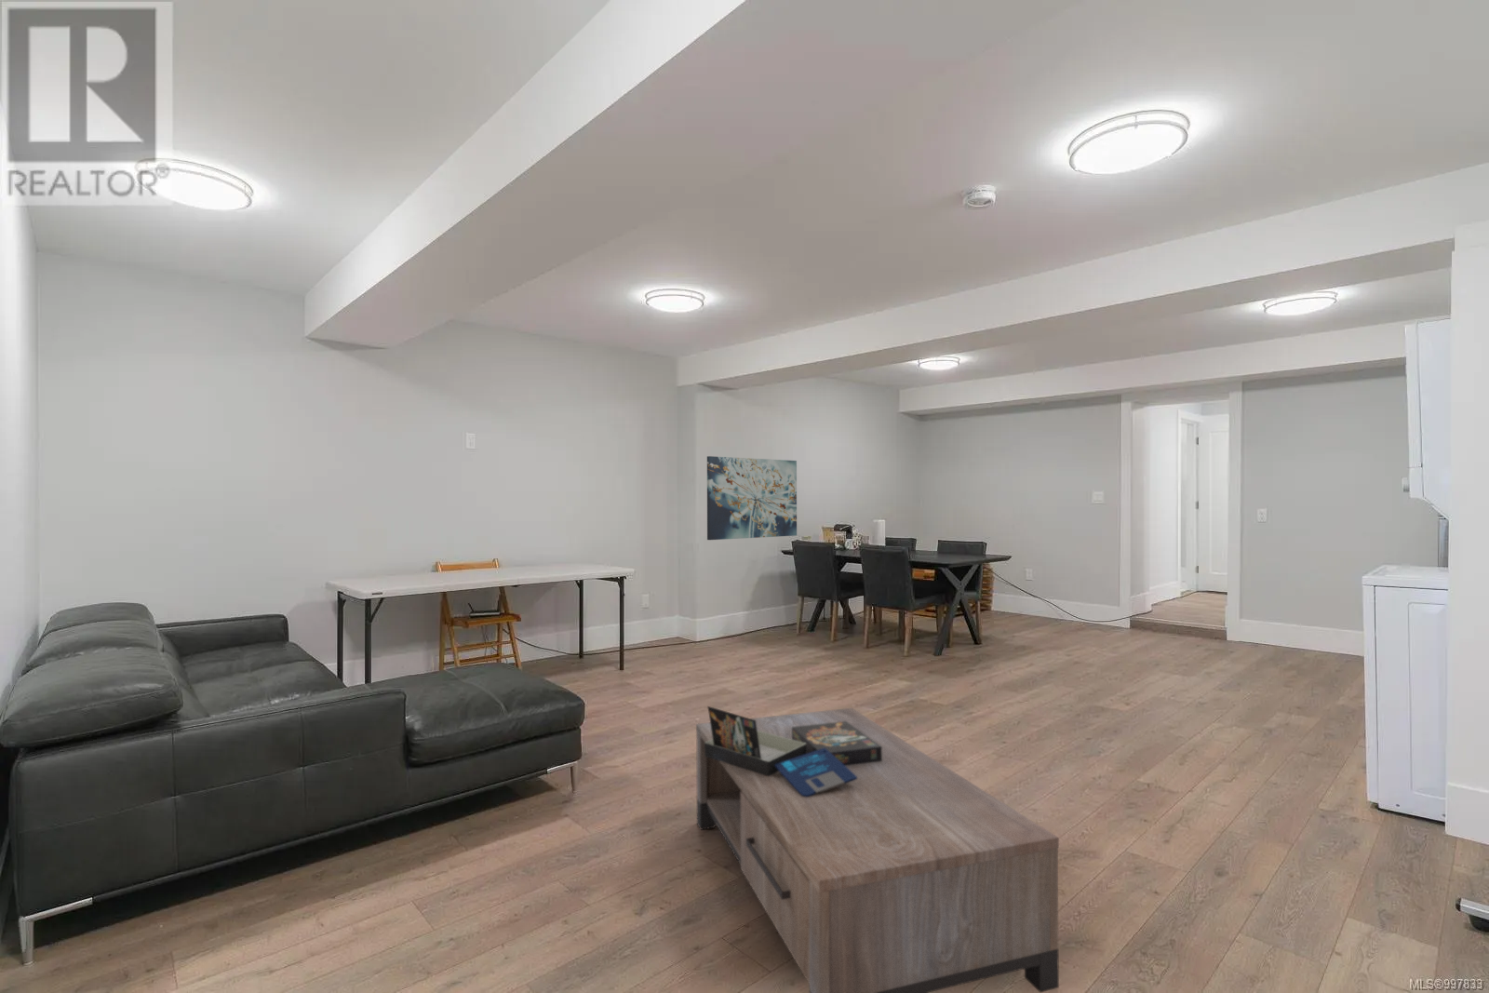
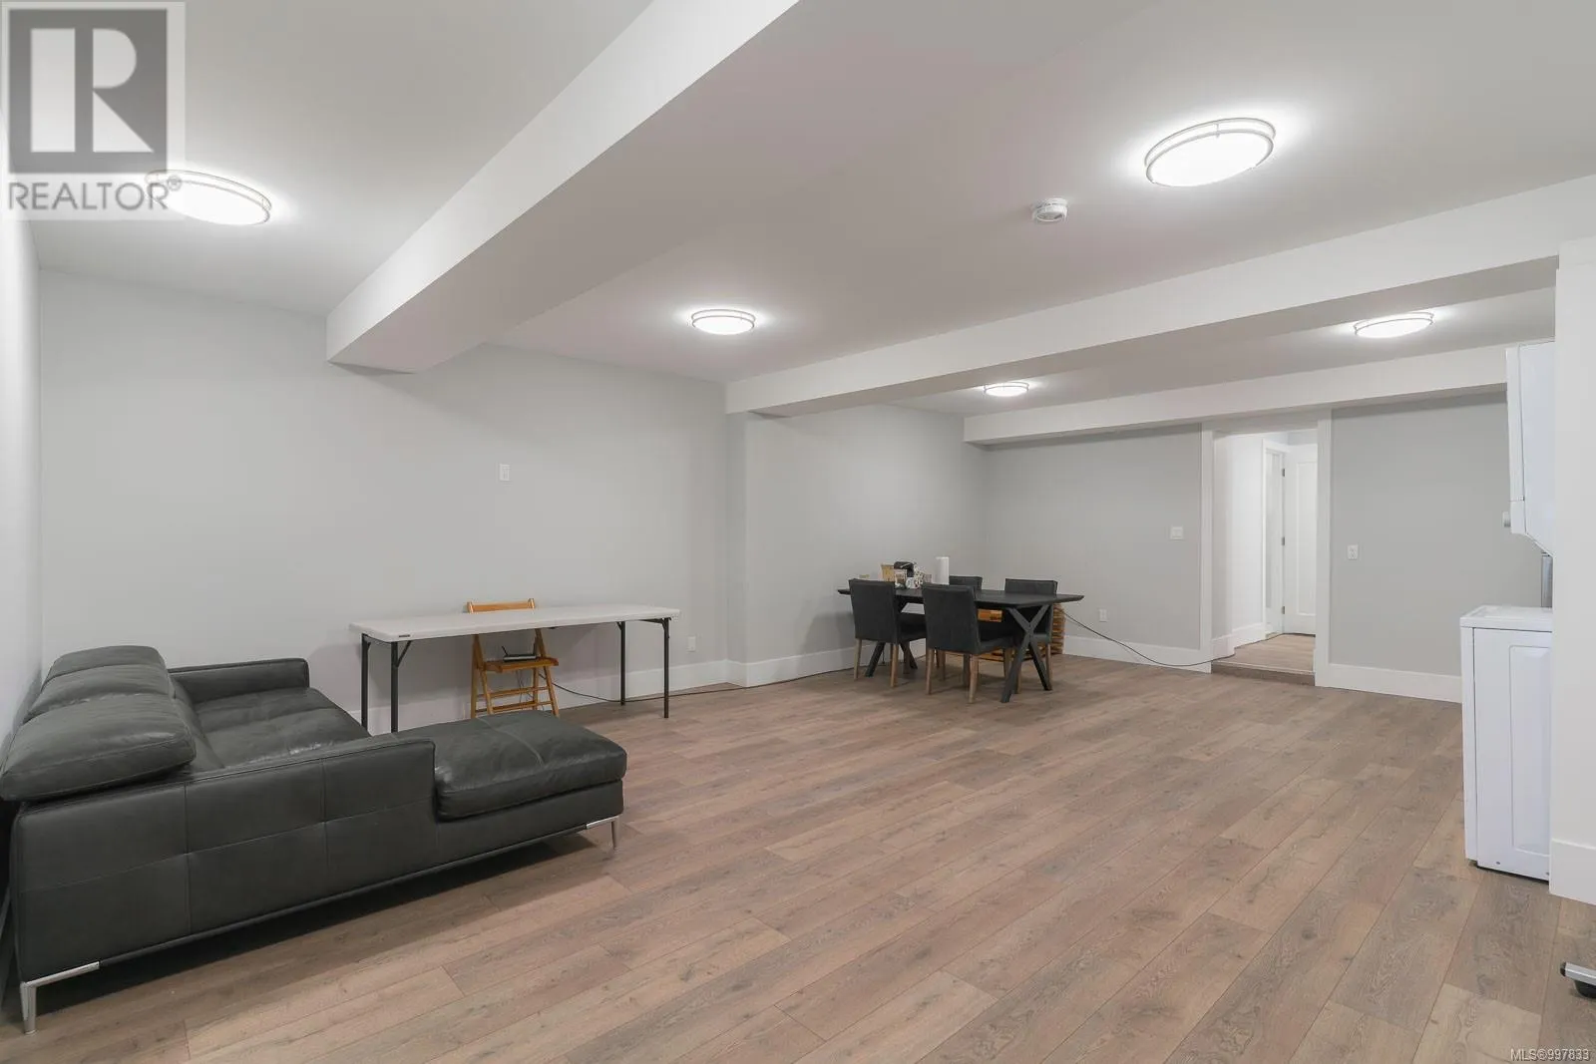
- wall art [707,455,798,541]
- coffee table [695,707,1060,993]
- board game [705,706,882,797]
